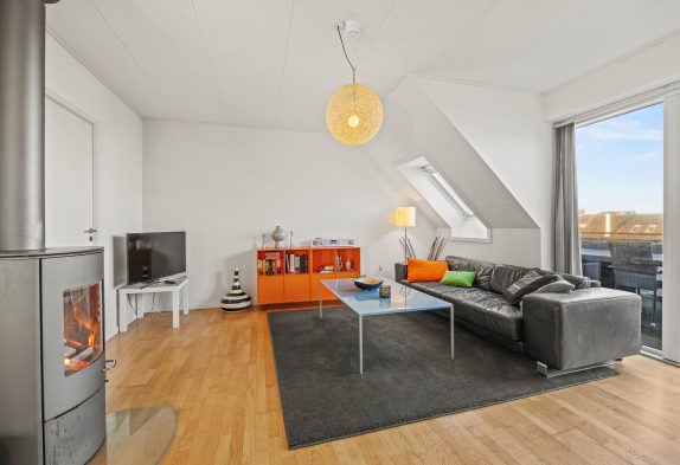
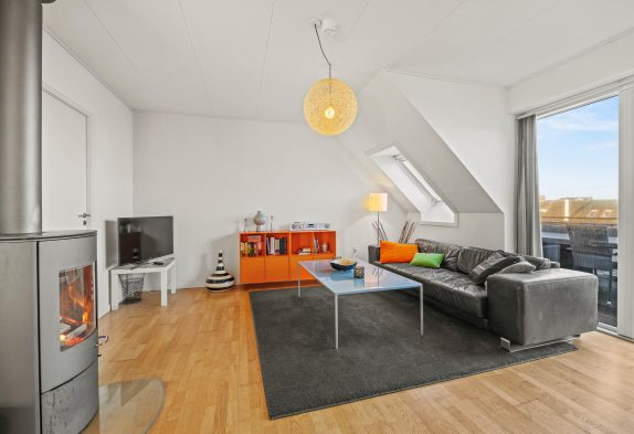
+ waste bin [119,277,145,305]
